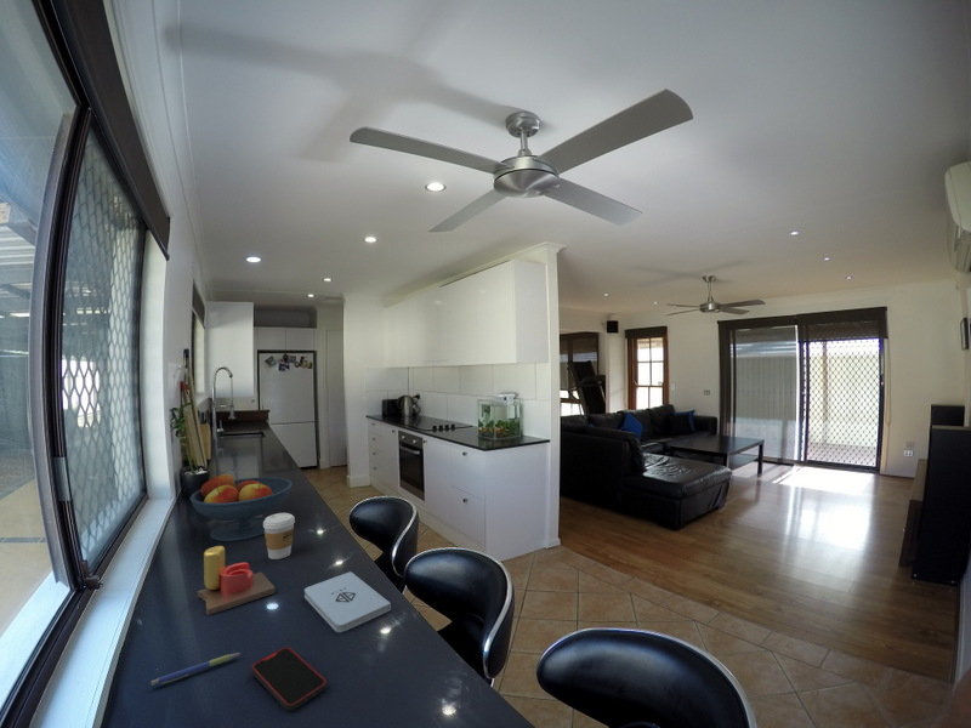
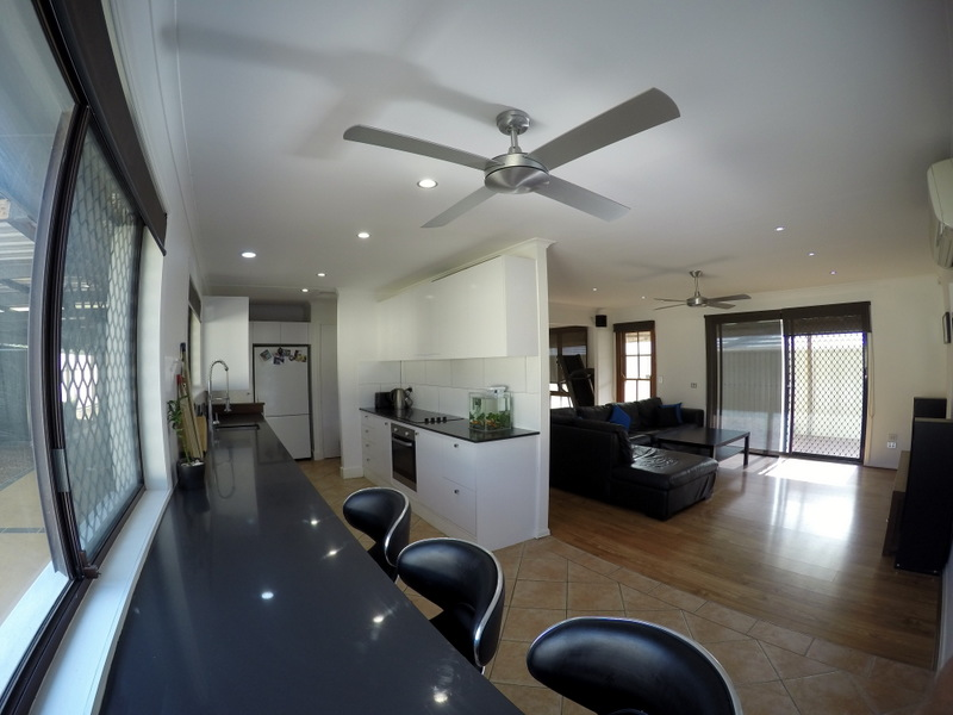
- candle [197,545,277,616]
- notepad [303,570,392,633]
- pen [151,652,242,687]
- coffee cup [263,512,296,561]
- fruit bowl [189,473,294,542]
- smartphone [250,645,328,712]
